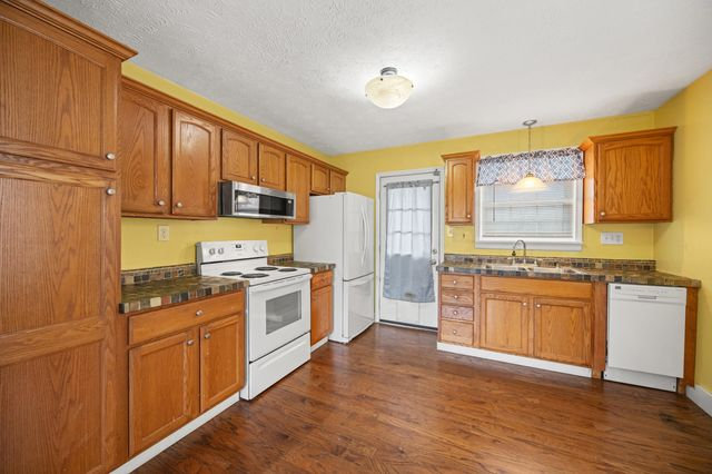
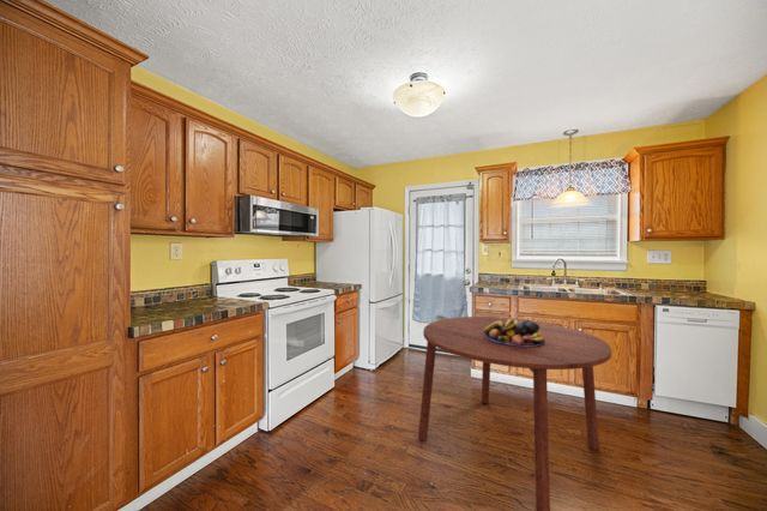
+ fruit bowl [484,319,545,347]
+ dining table [417,315,612,511]
